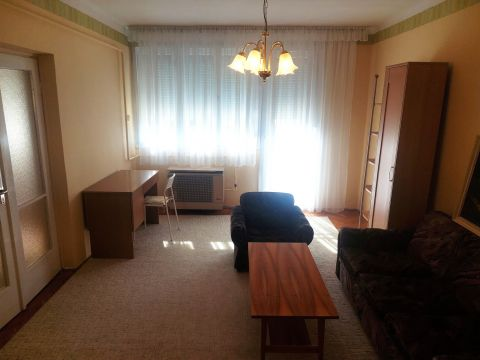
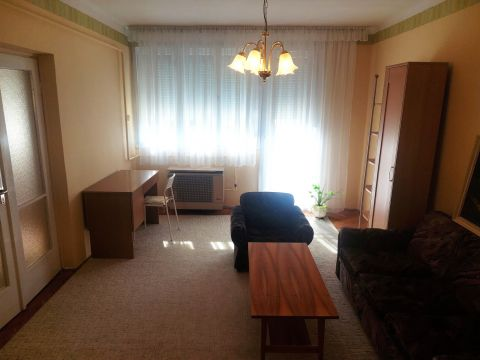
+ potted plant [307,182,346,219]
